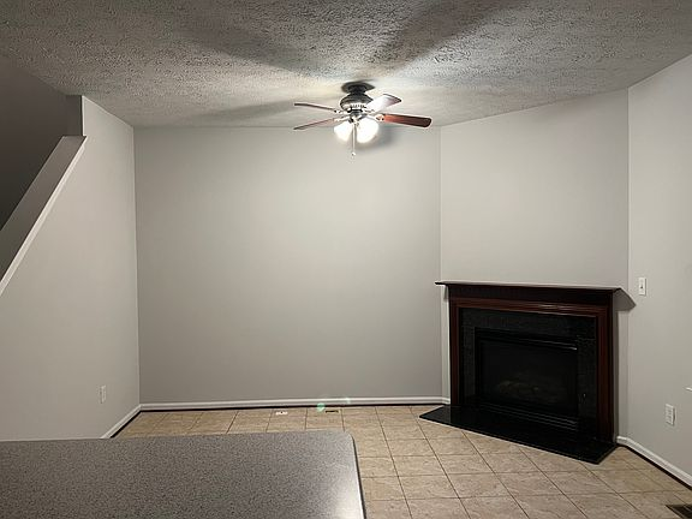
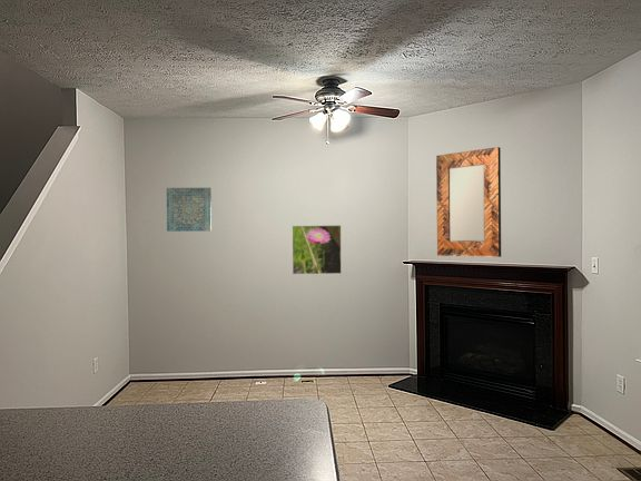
+ wall art [166,187,213,233]
+ home mirror [435,146,502,258]
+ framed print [292,224,343,275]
